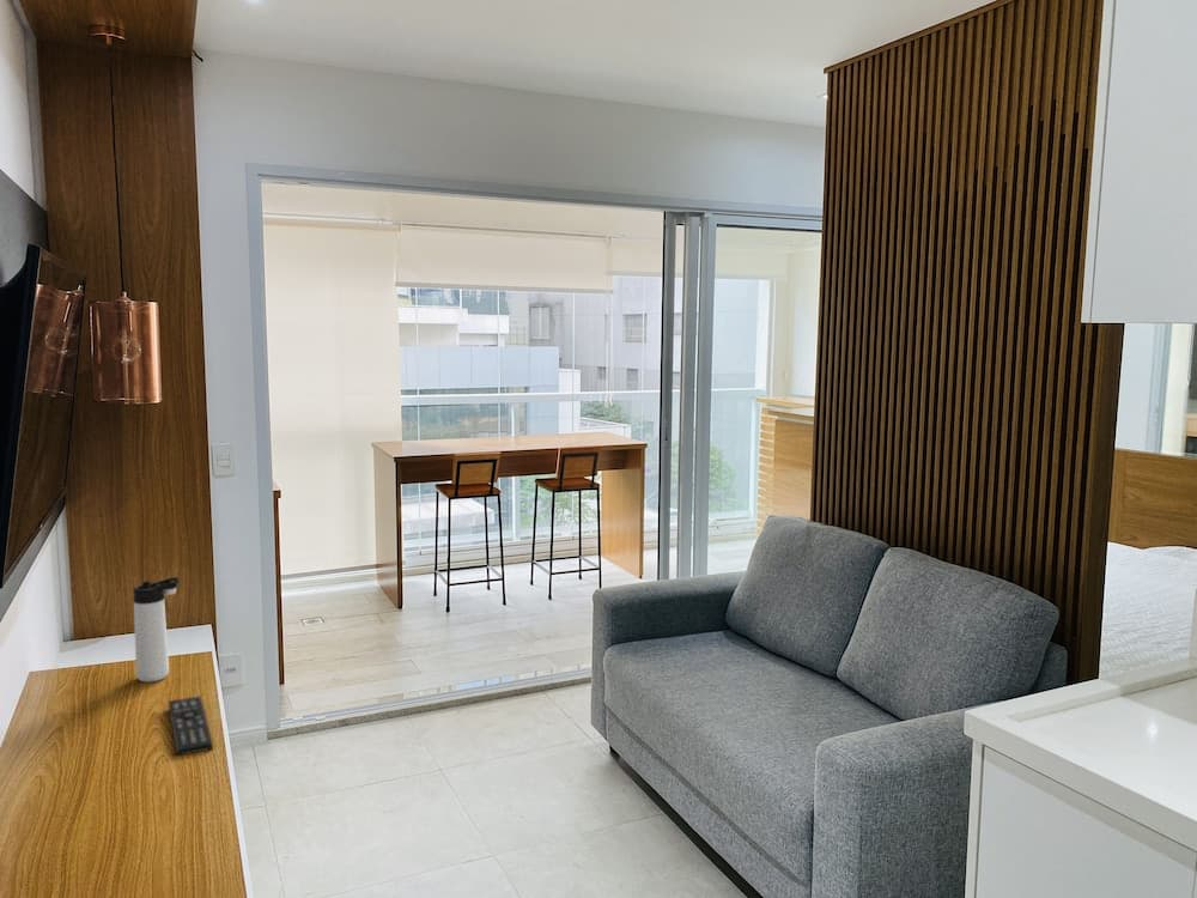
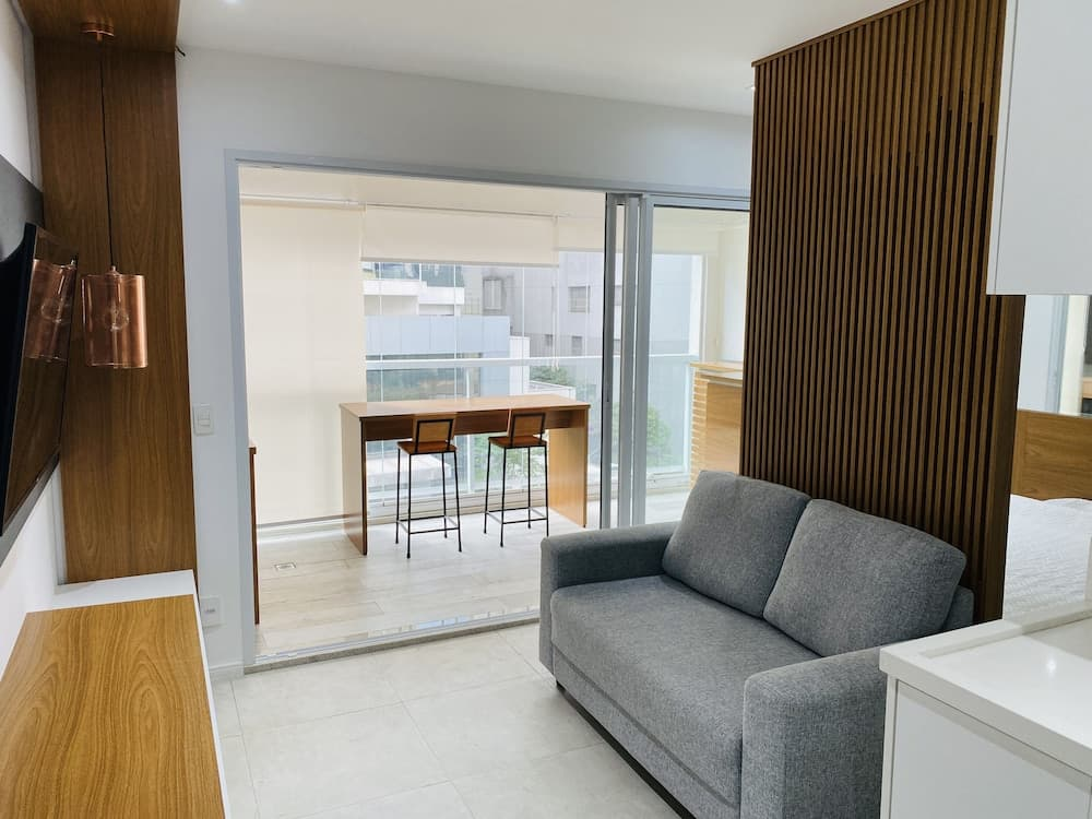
- remote control [168,694,214,757]
- thermos bottle [133,576,181,684]
